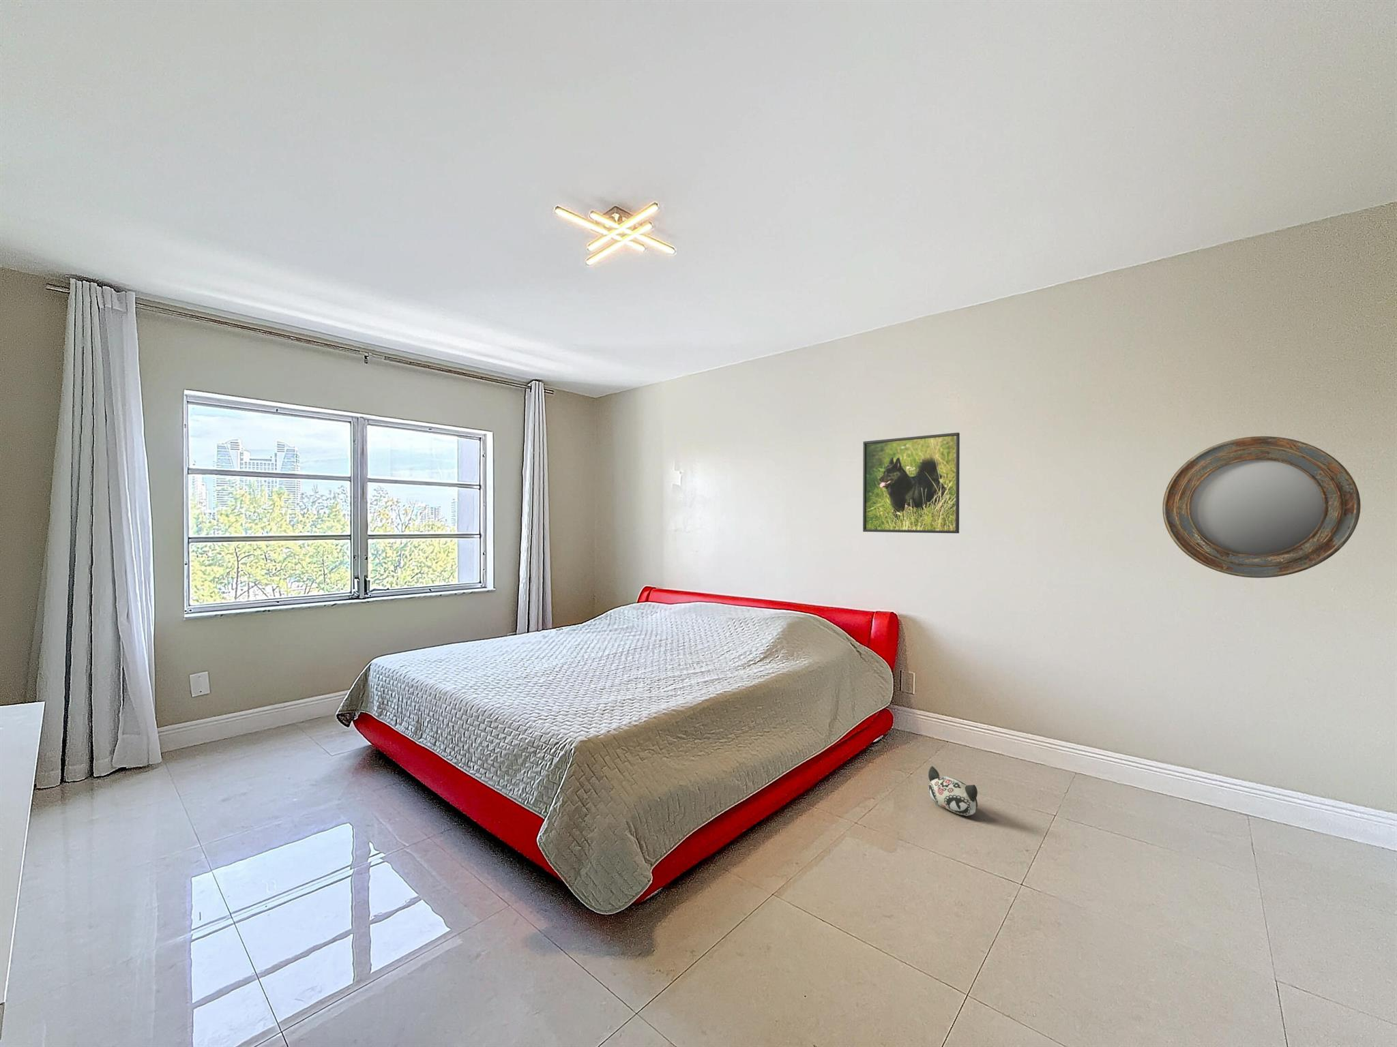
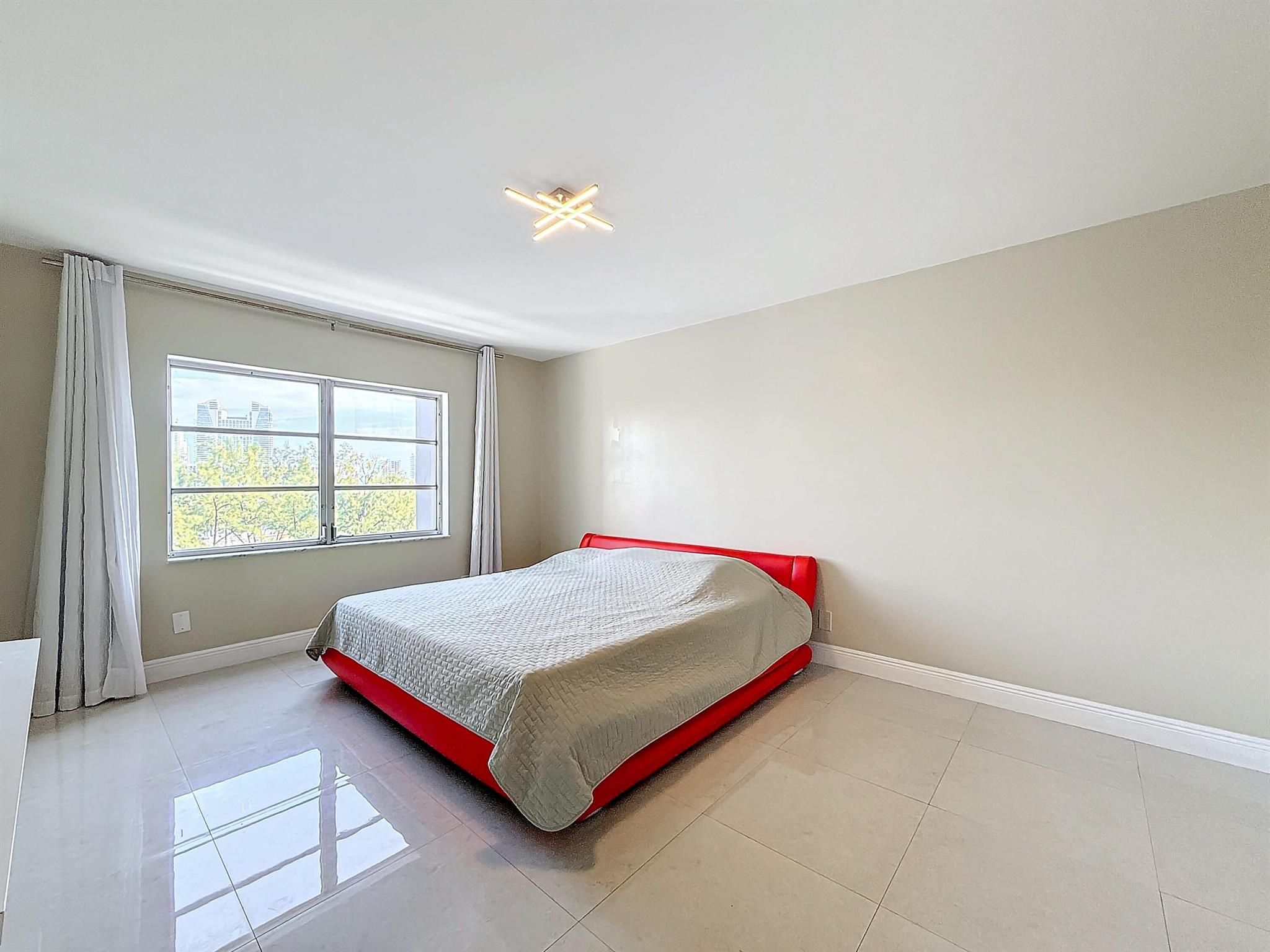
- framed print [862,432,960,533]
- home mirror [1162,436,1362,578]
- plush toy [927,765,978,817]
